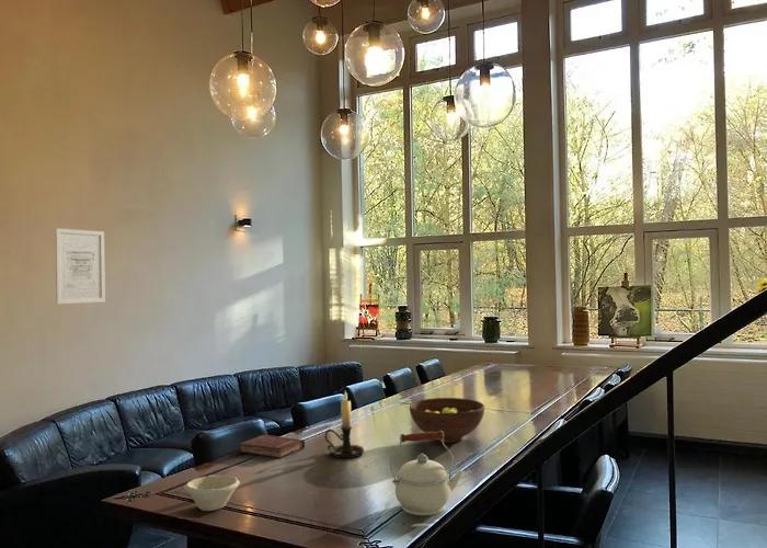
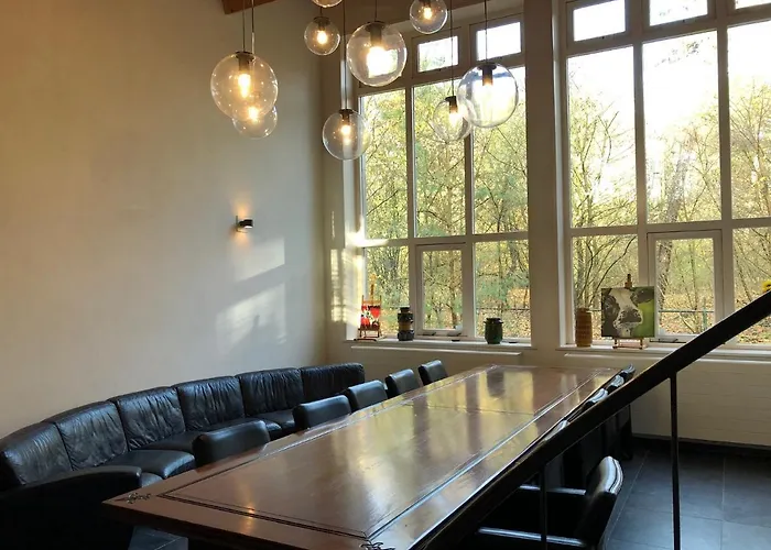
- fruit bowl [409,397,485,444]
- kettle [389,431,463,516]
- wall art [55,227,106,305]
- bowl [183,475,241,512]
- hardback book [238,434,306,459]
- candle holder [323,390,365,459]
